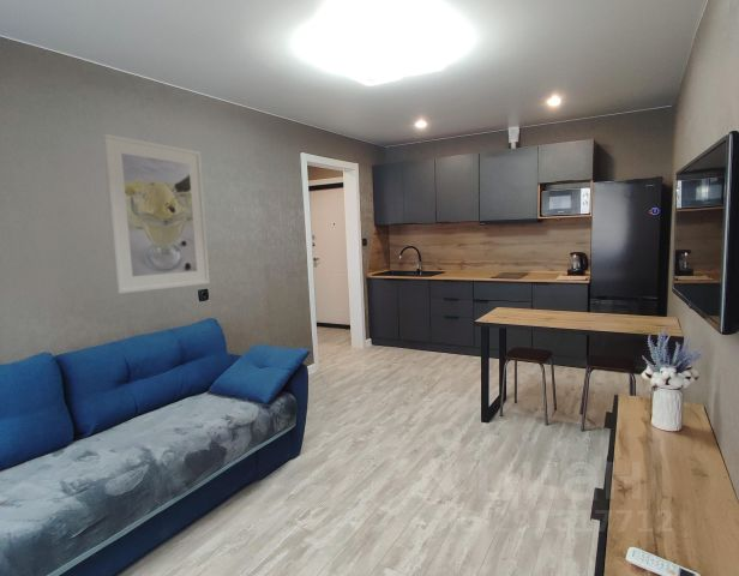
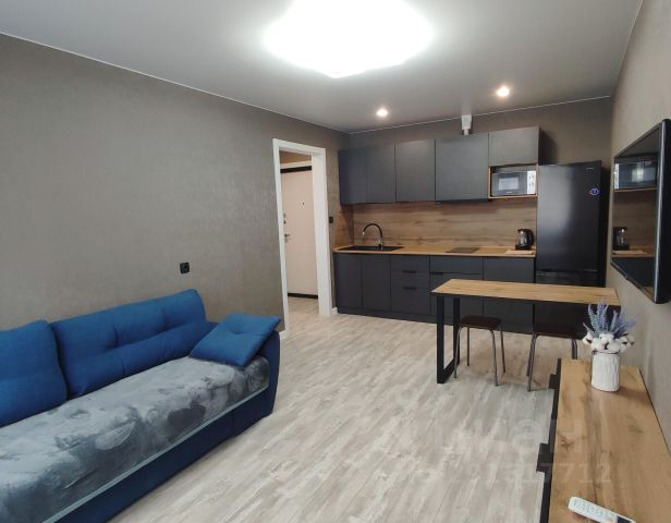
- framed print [101,132,211,295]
